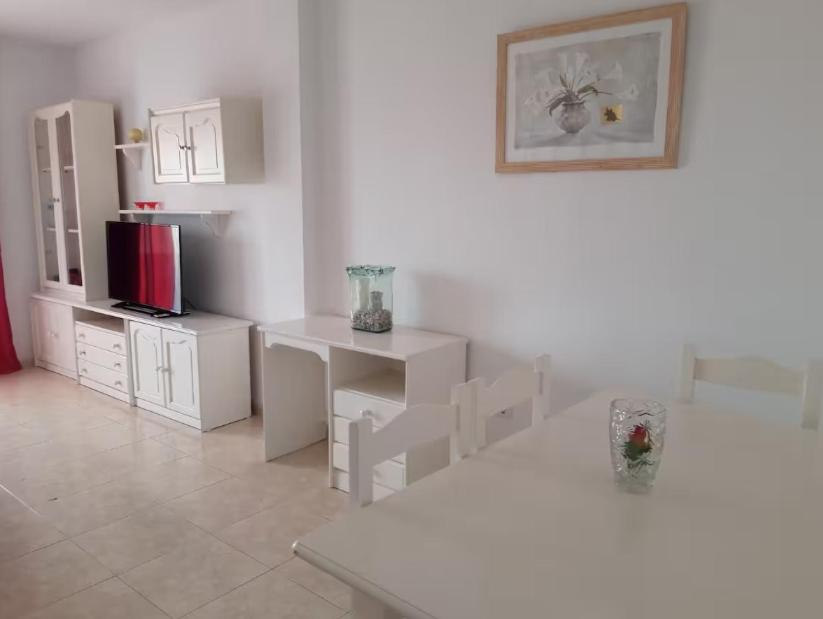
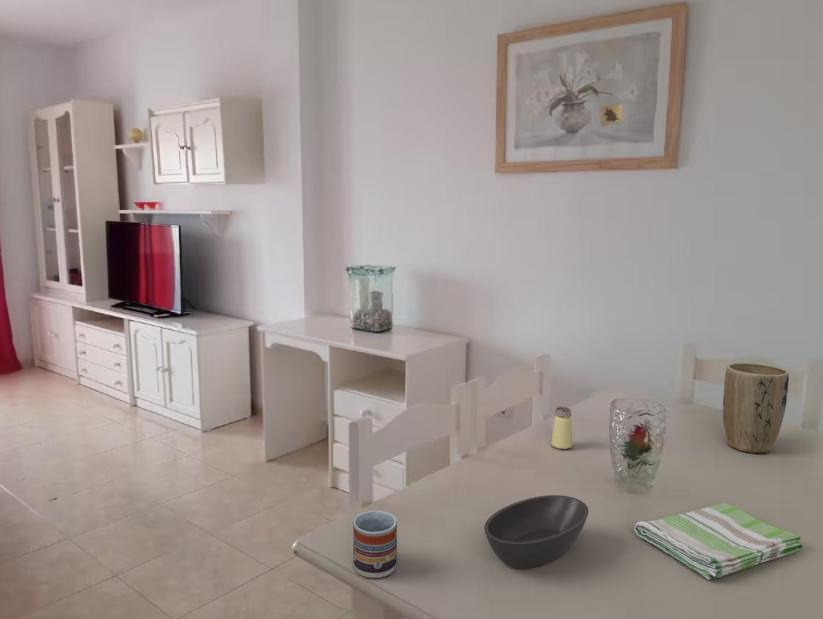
+ saltshaker [550,406,573,450]
+ bowl [483,494,590,570]
+ plant pot [722,362,790,454]
+ dish towel [633,502,804,581]
+ cup [352,510,398,579]
